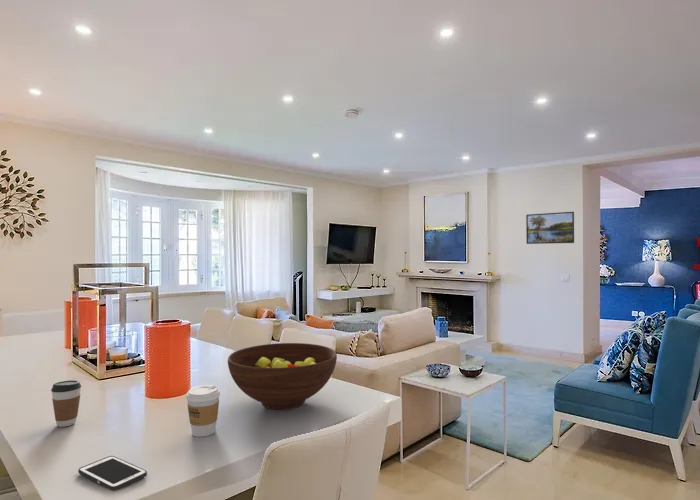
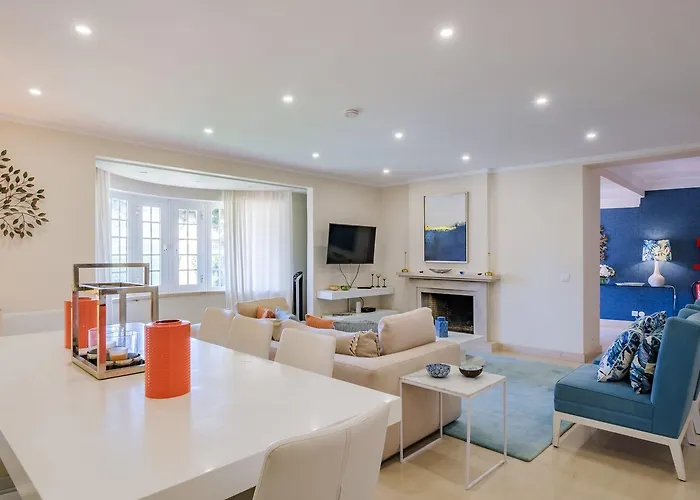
- coffee cup [50,379,82,428]
- cell phone [77,455,148,492]
- coffee cup [185,384,221,438]
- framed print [525,211,575,245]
- fruit bowl [227,342,338,411]
